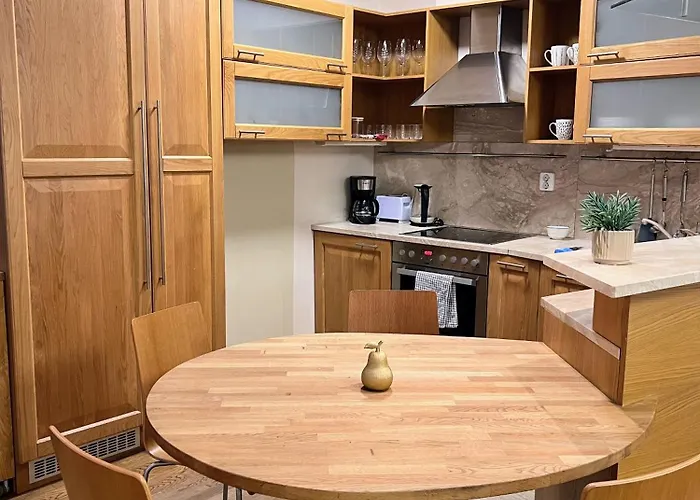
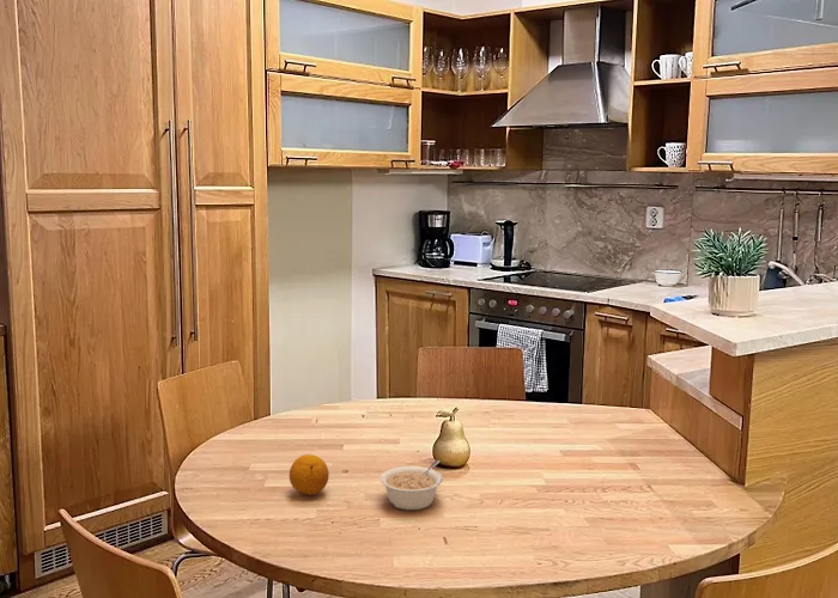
+ legume [379,459,444,511]
+ fruit [289,453,330,496]
